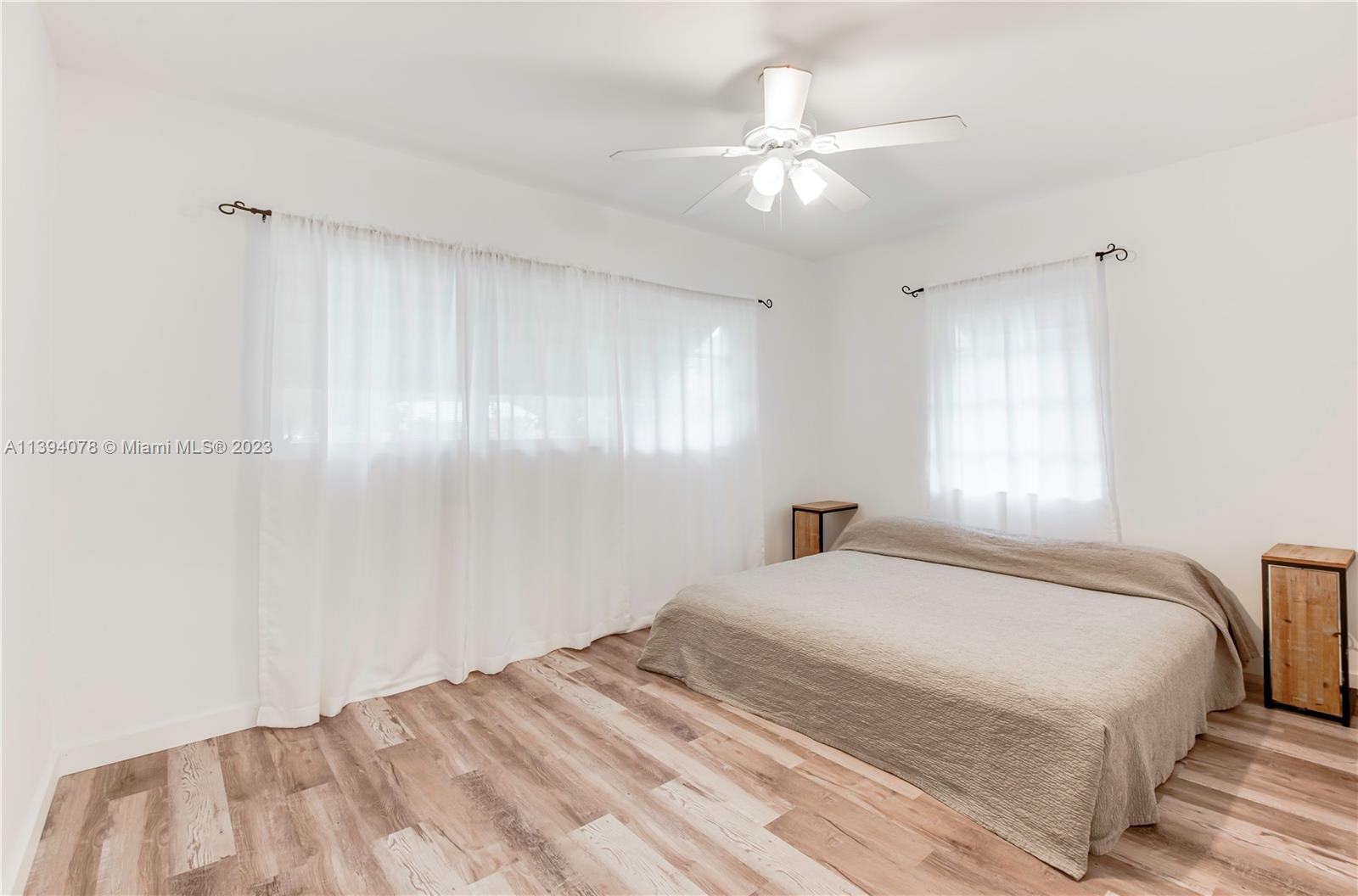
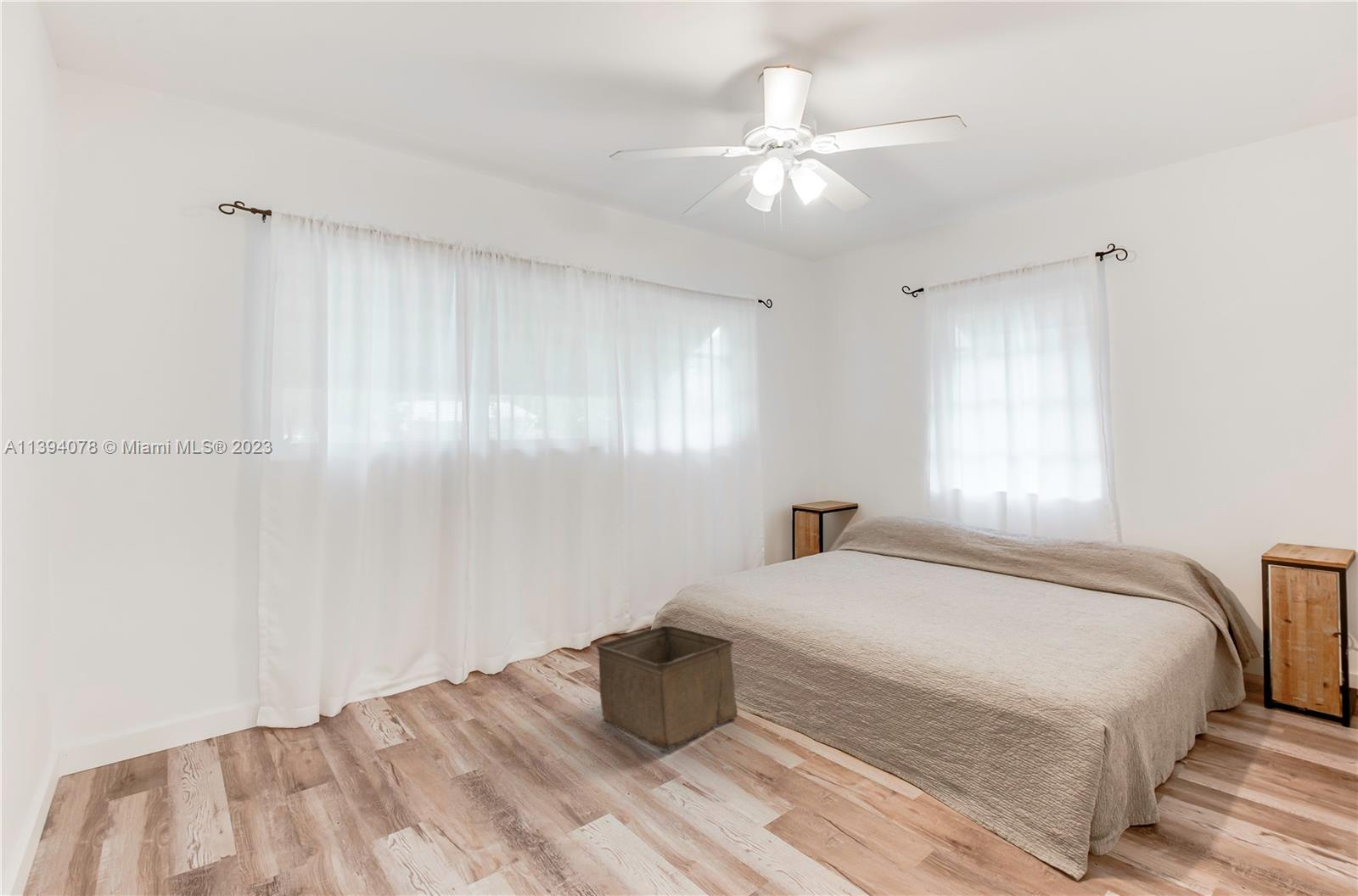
+ storage bin [595,625,738,752]
